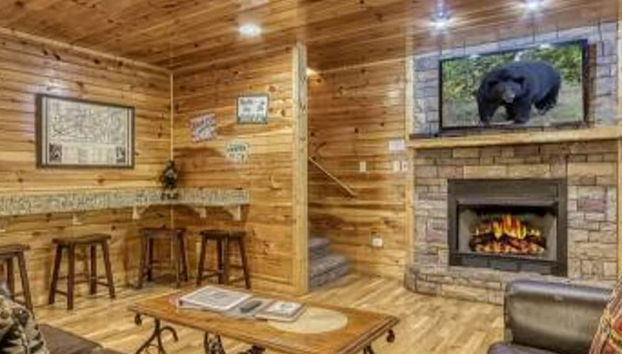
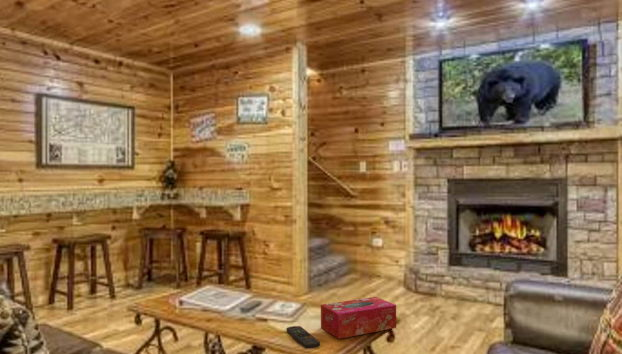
+ remote control [285,325,321,350]
+ tissue box [320,296,397,340]
